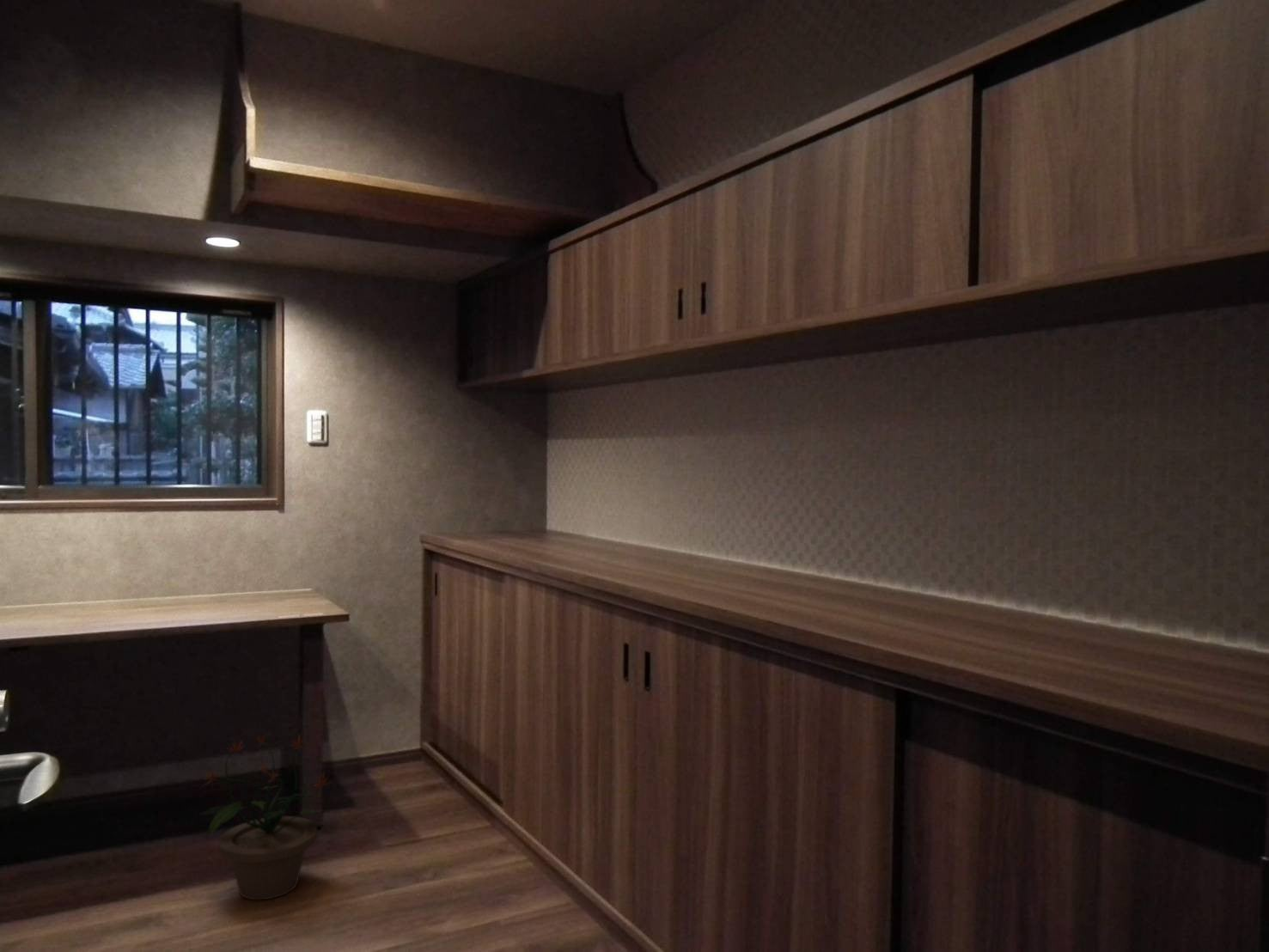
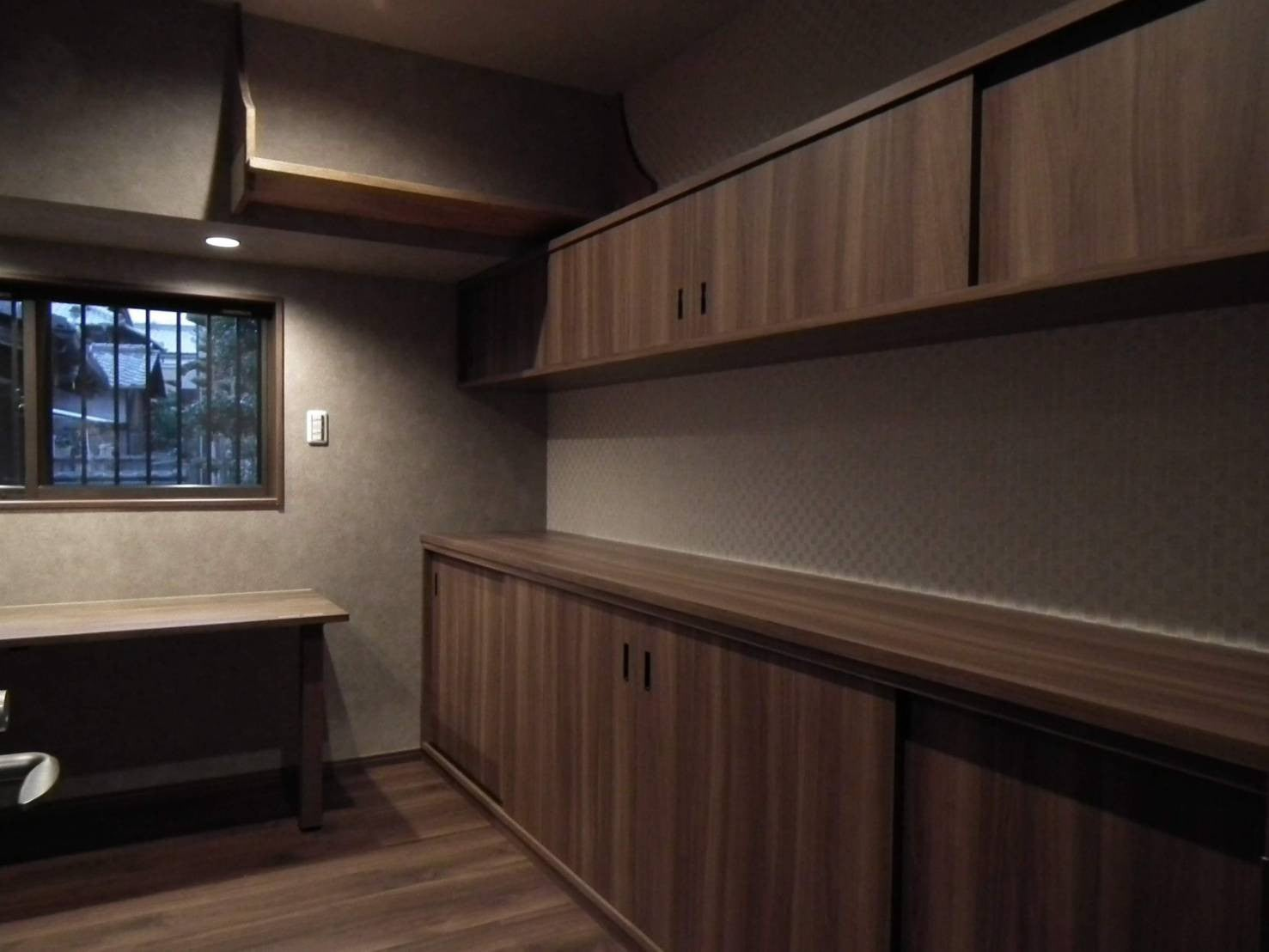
- potted plant [196,732,334,901]
